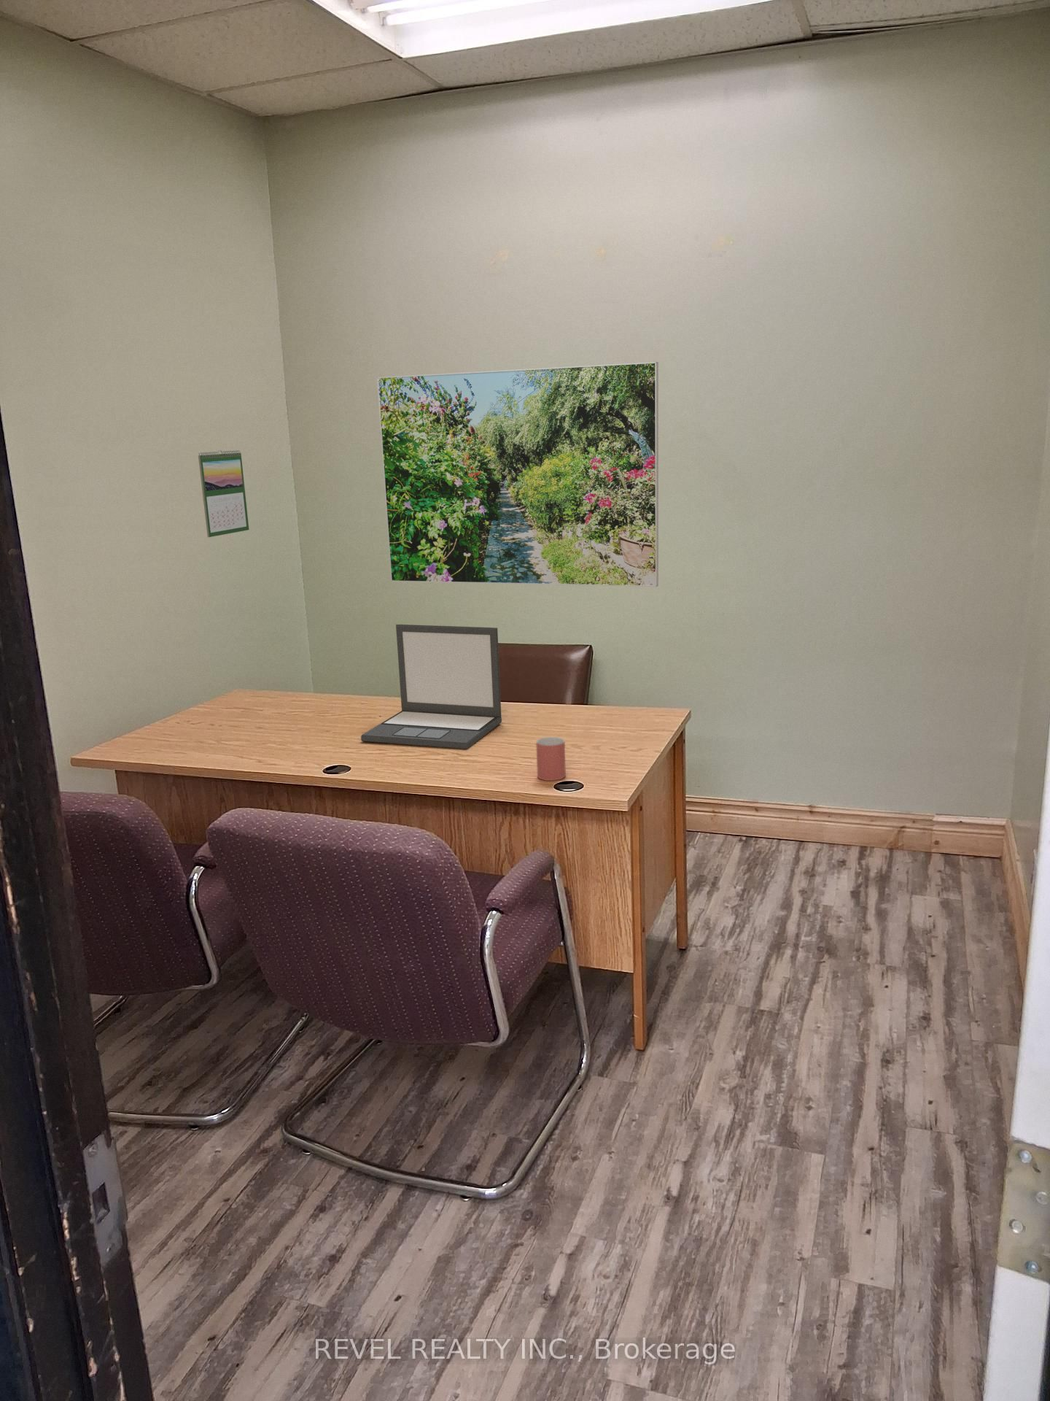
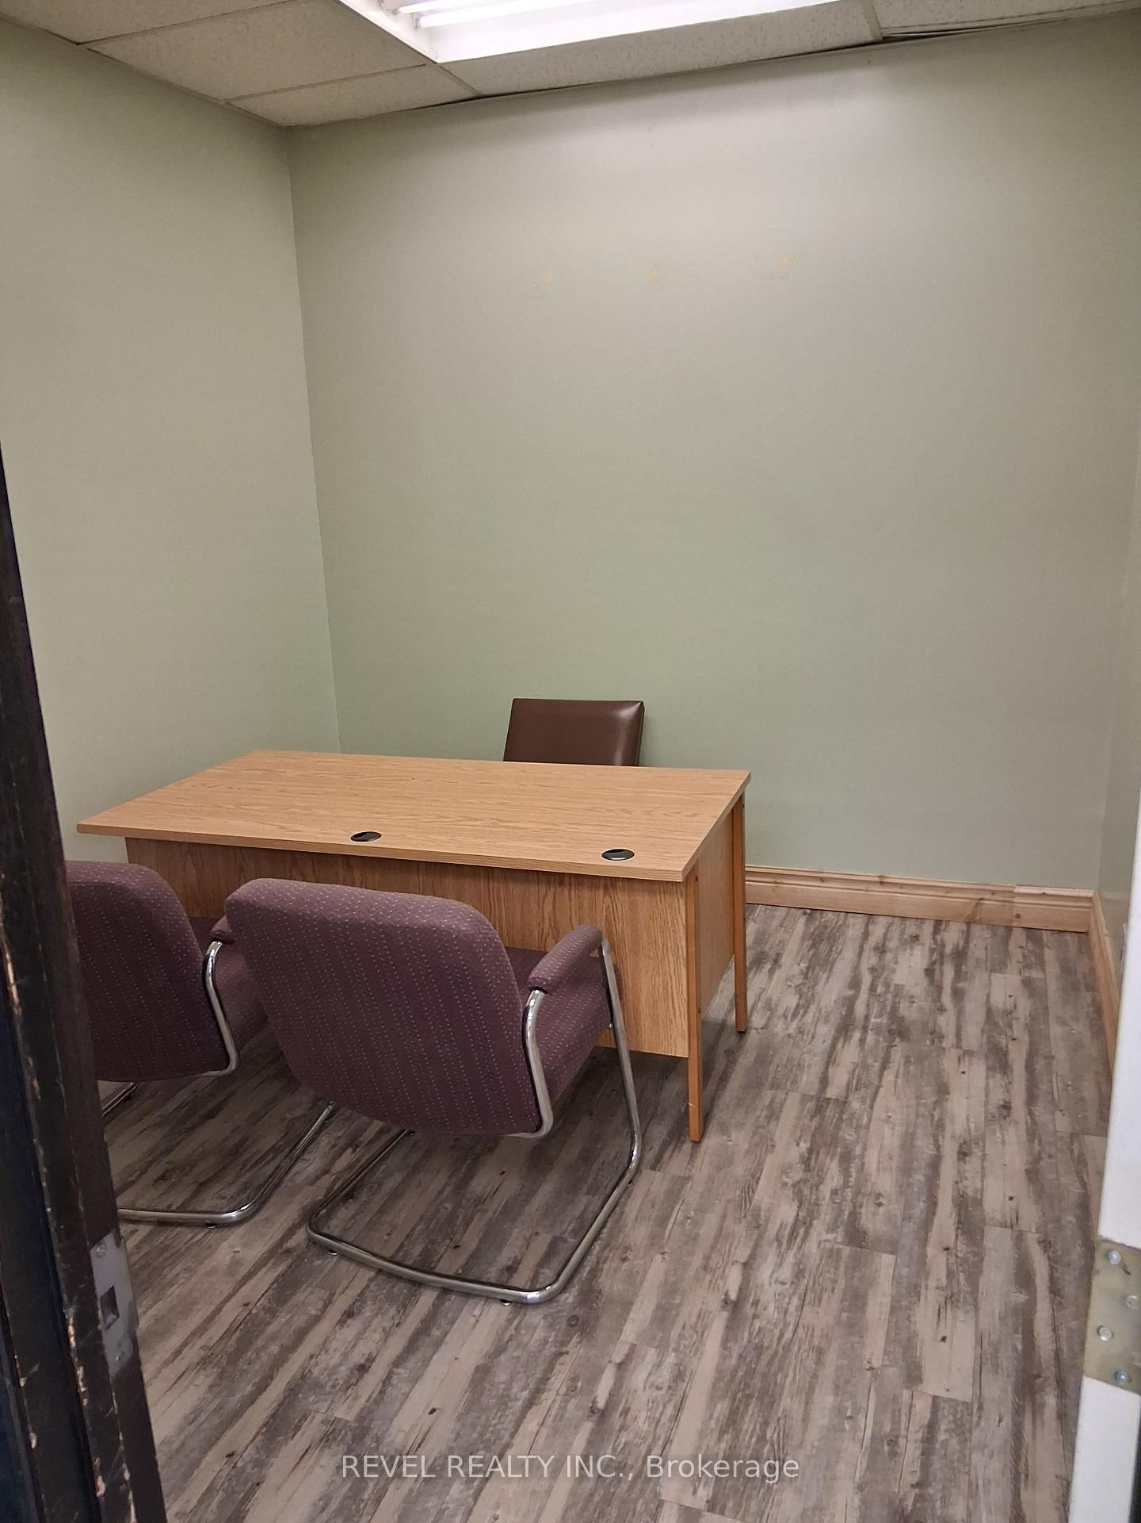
- laptop [361,624,503,750]
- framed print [376,361,660,587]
- calendar [197,449,250,537]
- cup [535,736,567,781]
